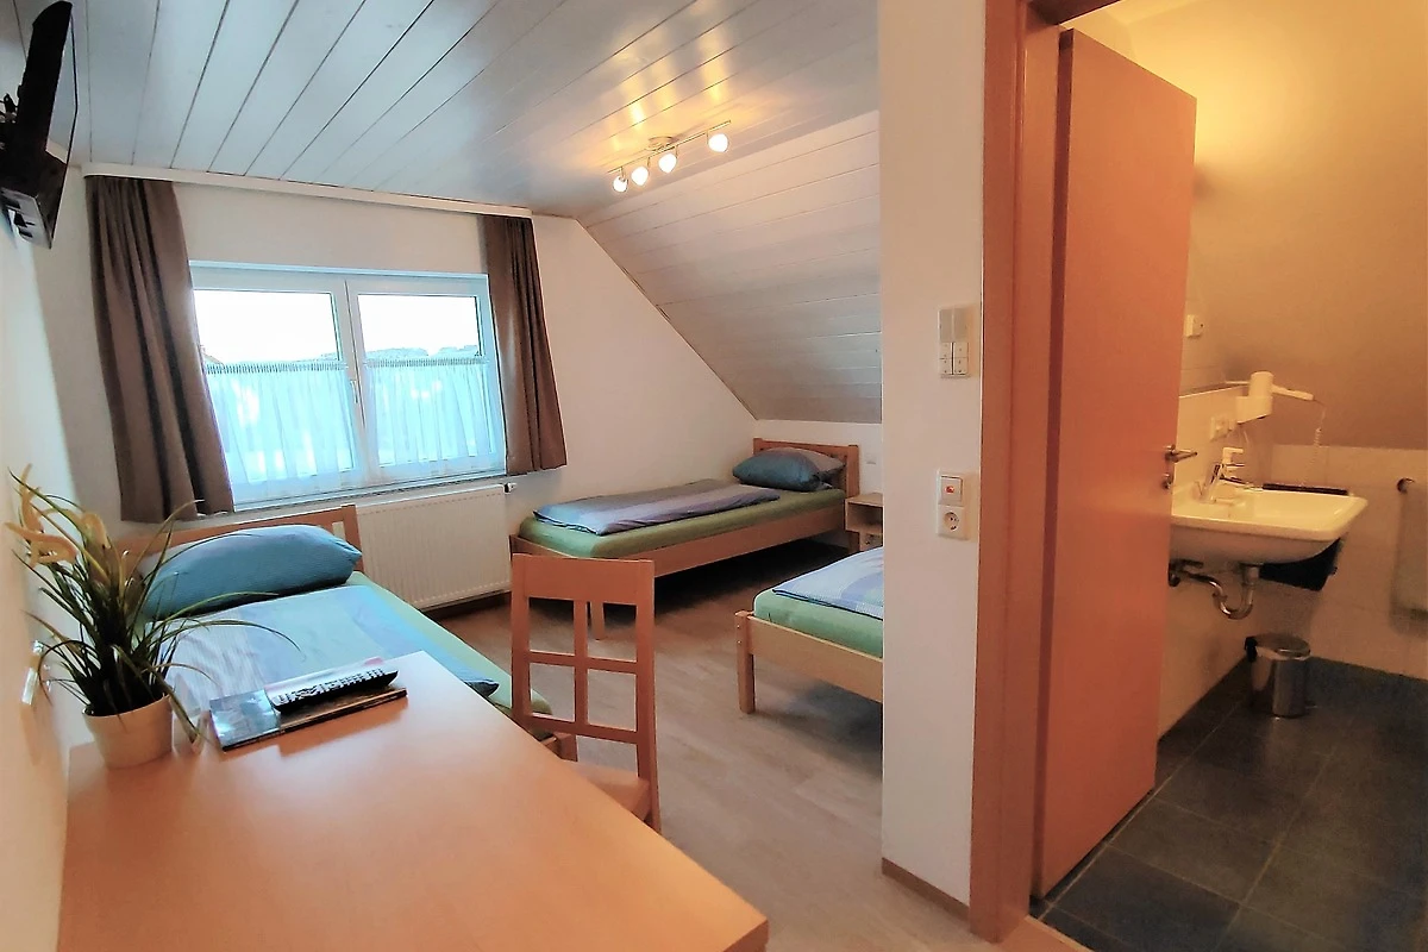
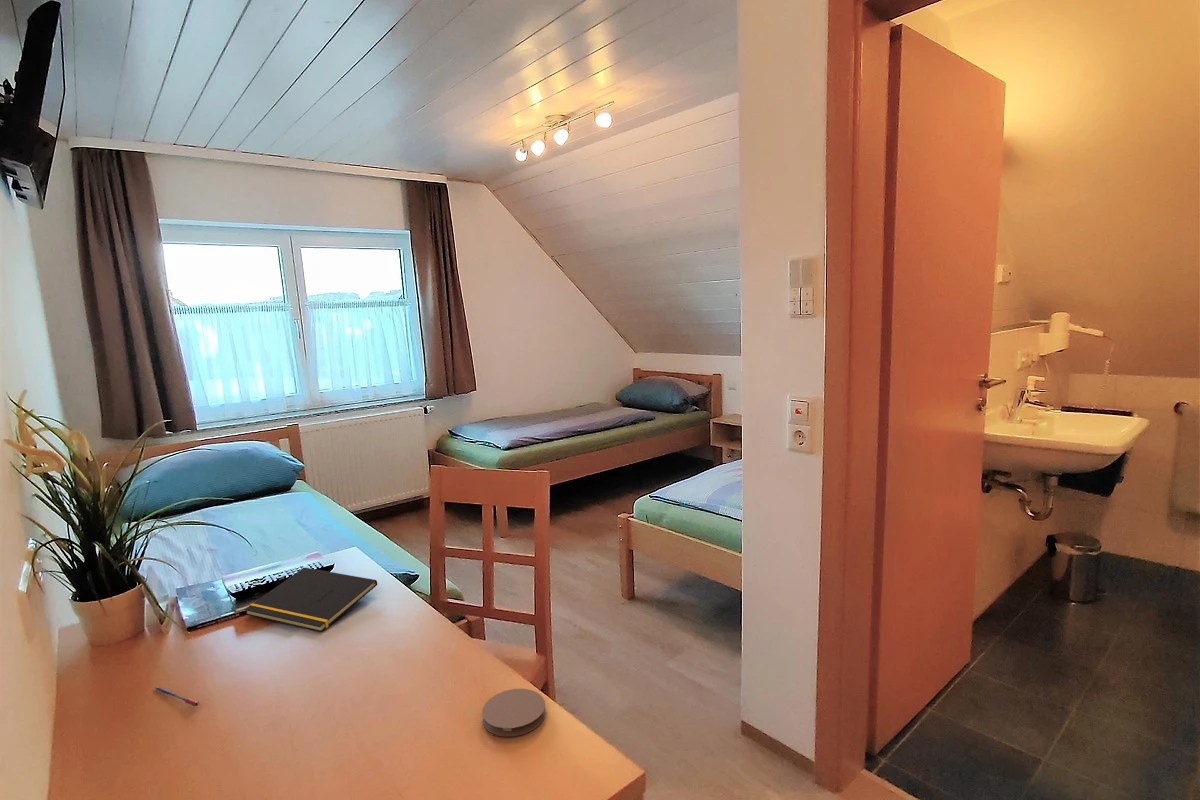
+ coaster [481,688,547,737]
+ notepad [243,567,378,633]
+ pen [153,686,201,707]
